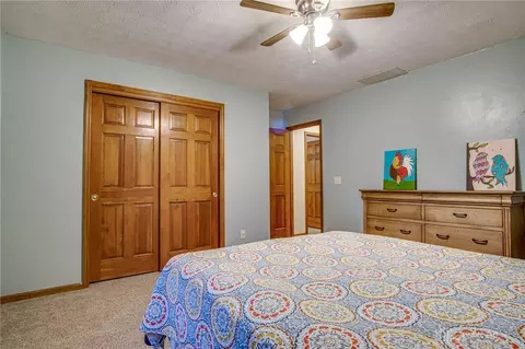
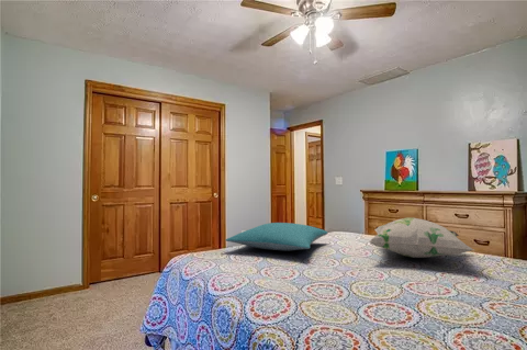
+ pillow [224,222,329,252]
+ decorative pillow [369,217,475,259]
